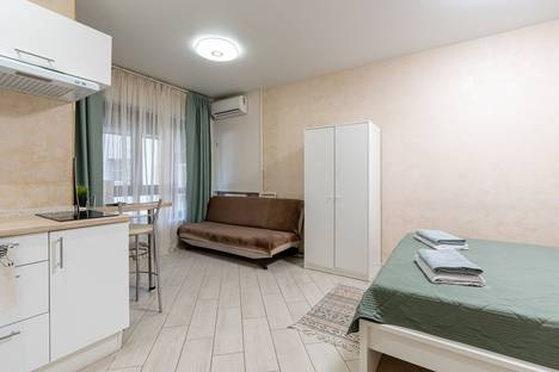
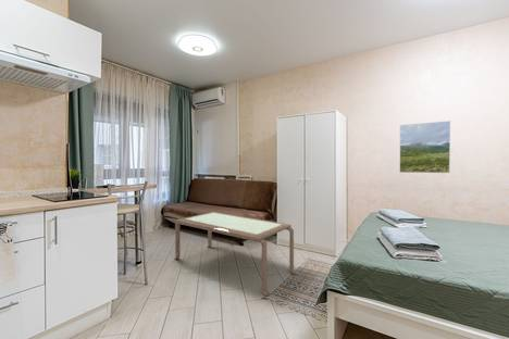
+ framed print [398,120,451,174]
+ coffee table [173,211,297,297]
